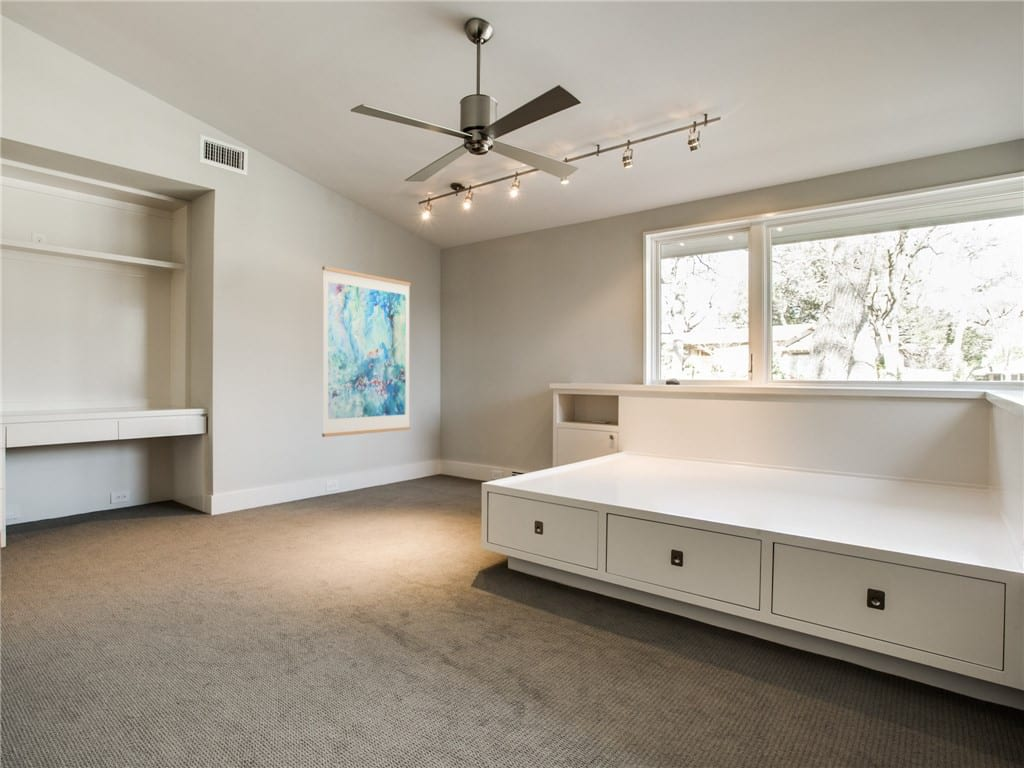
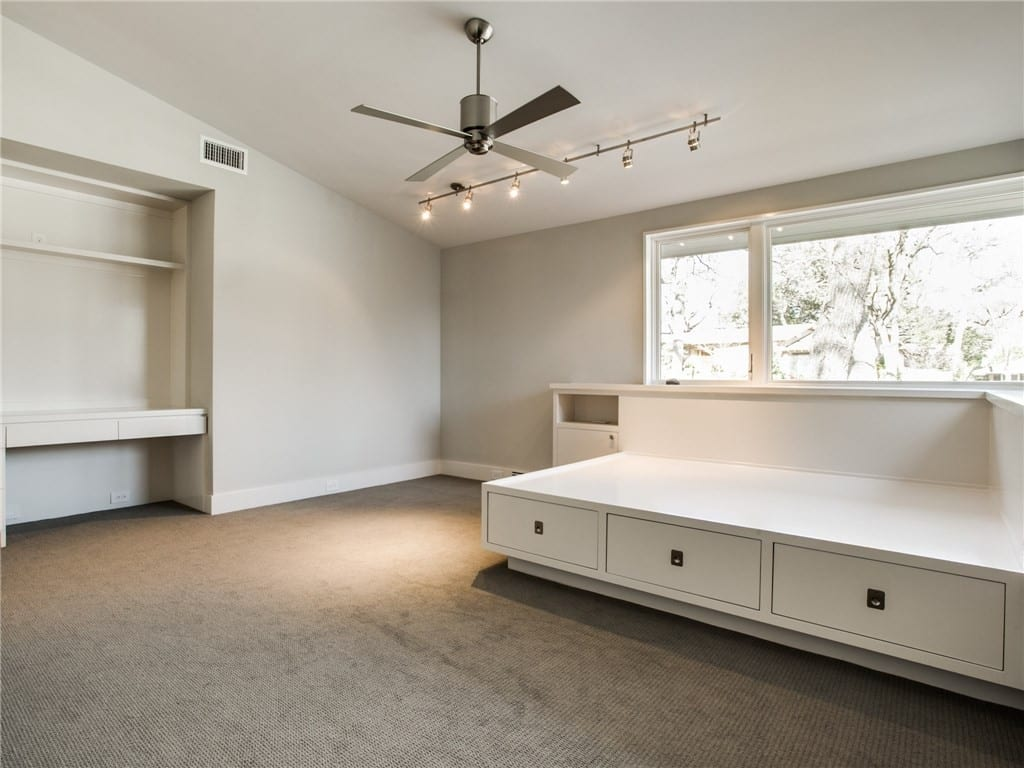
- wall art [321,265,412,438]
